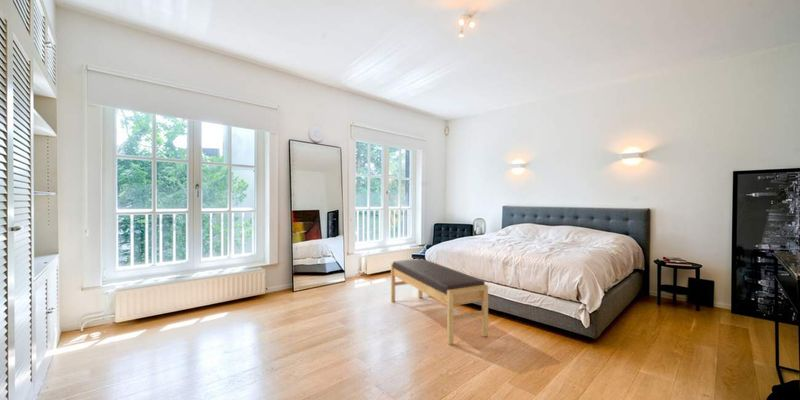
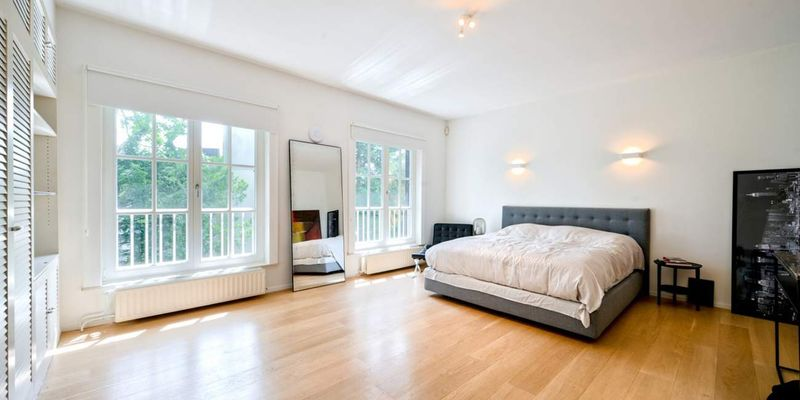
- bench [390,258,489,346]
